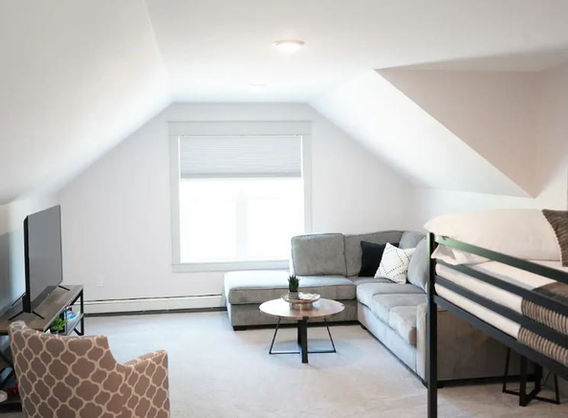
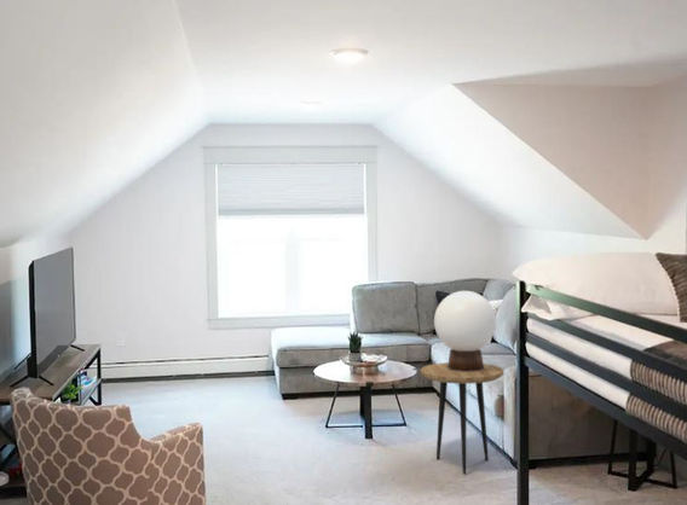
+ side table [420,361,504,475]
+ table lamp [433,290,497,372]
